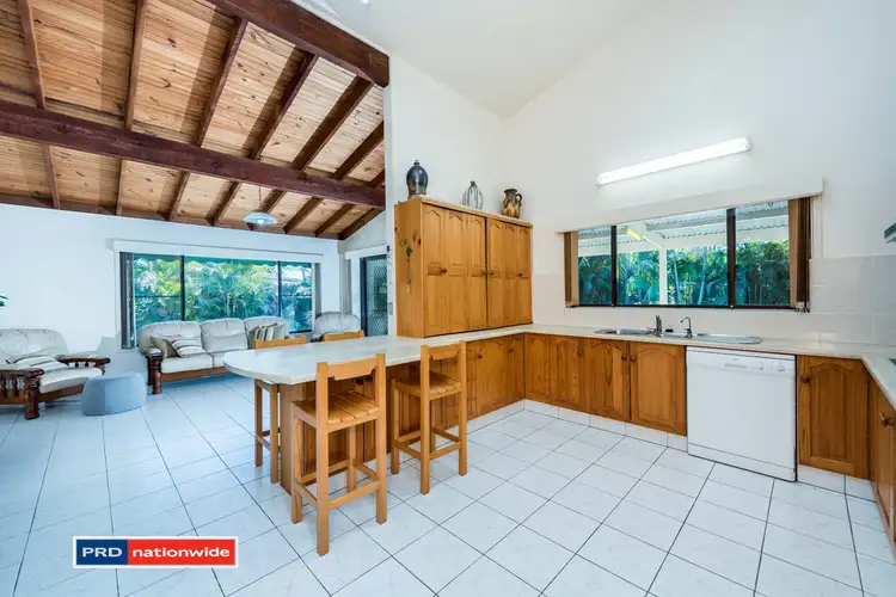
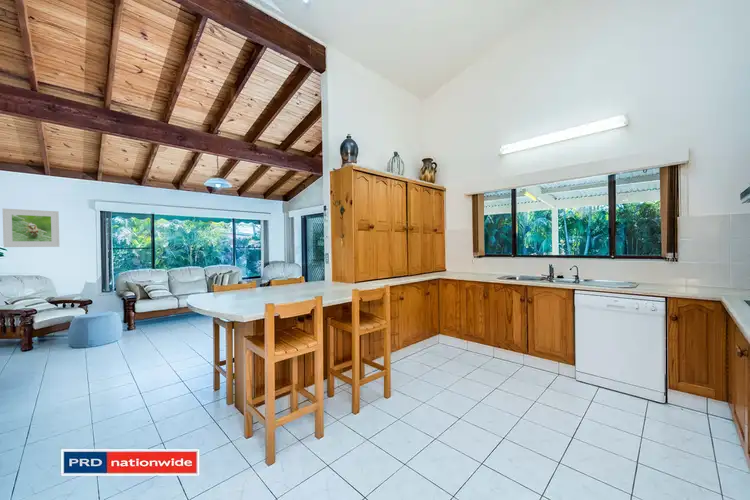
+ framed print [2,208,60,248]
